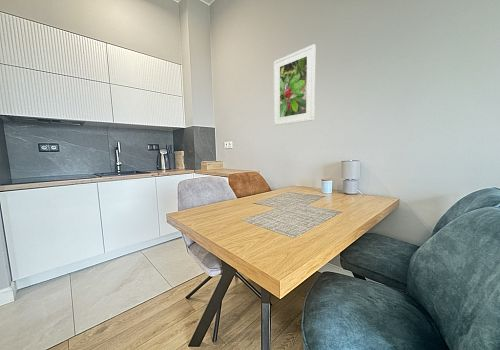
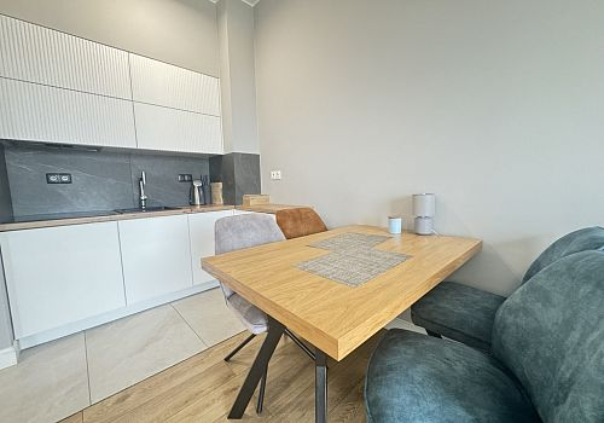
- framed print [273,43,317,126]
